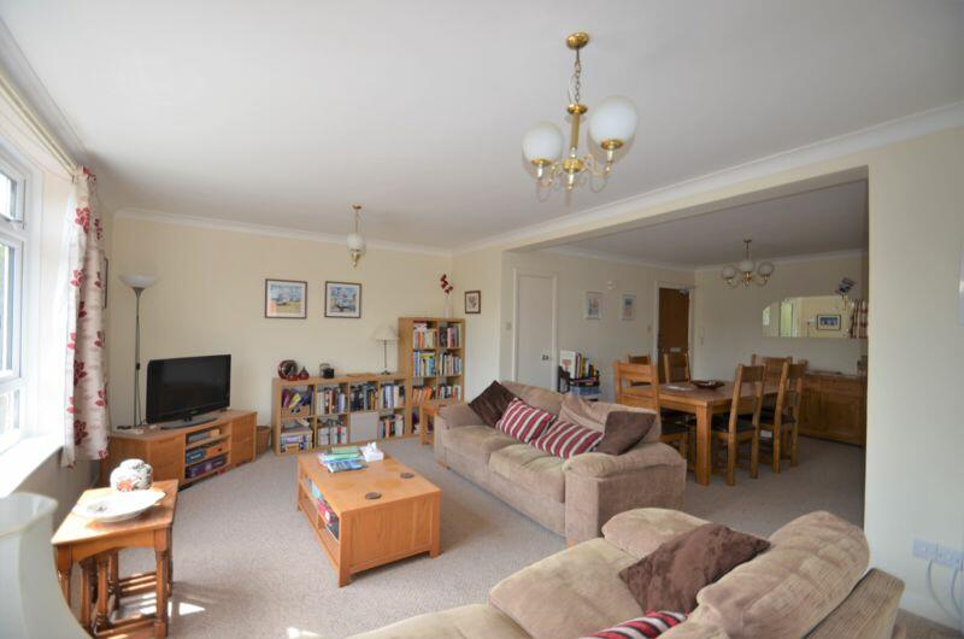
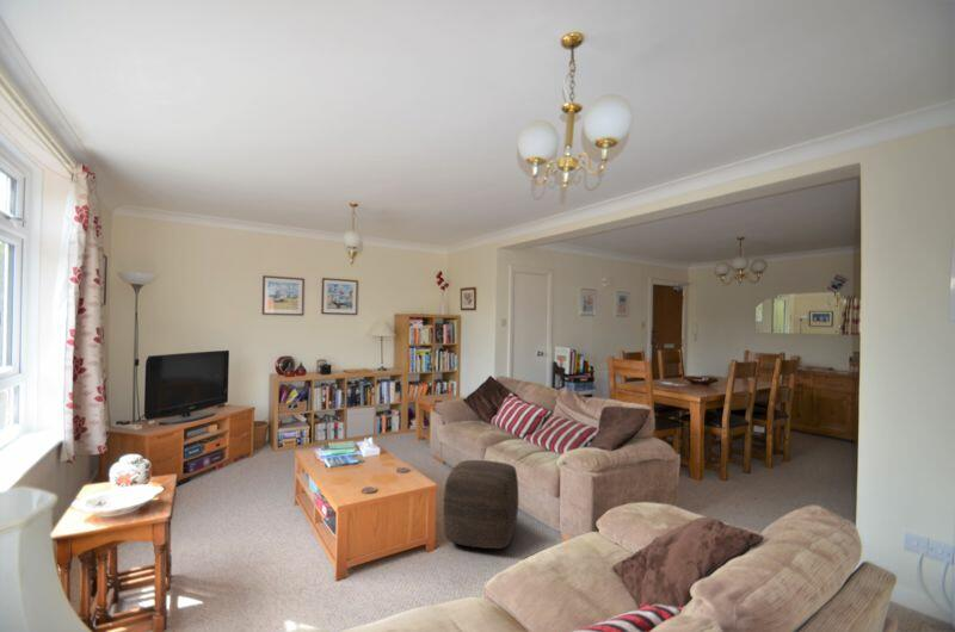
+ ottoman [442,459,519,550]
